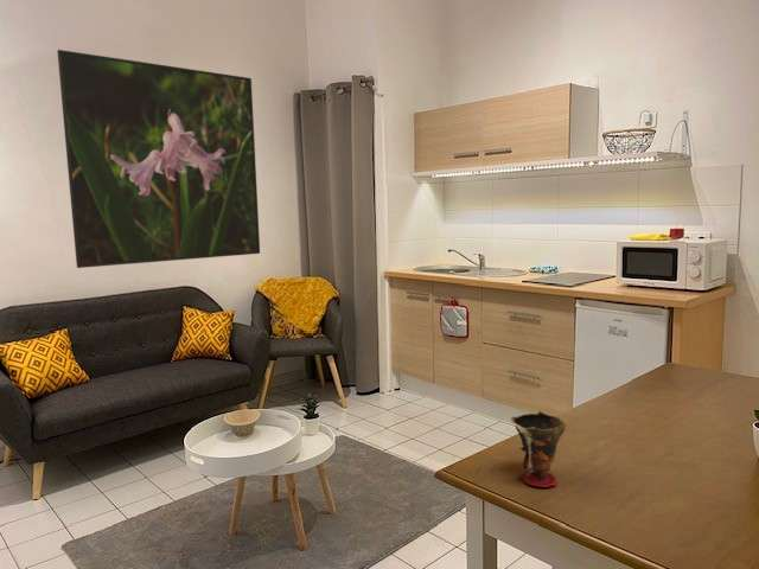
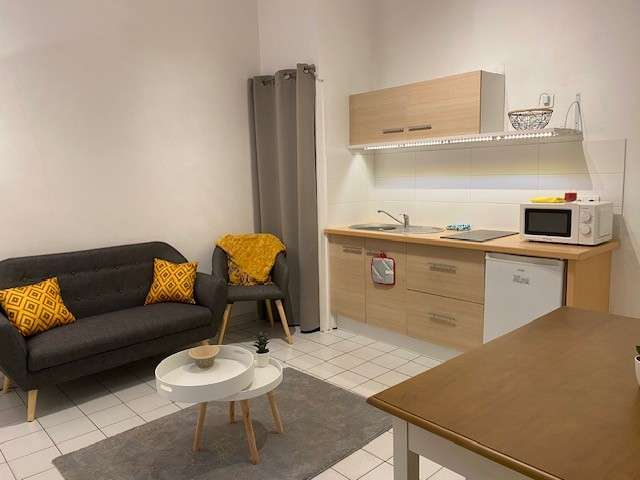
- cup [510,410,567,488]
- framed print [56,49,261,269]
